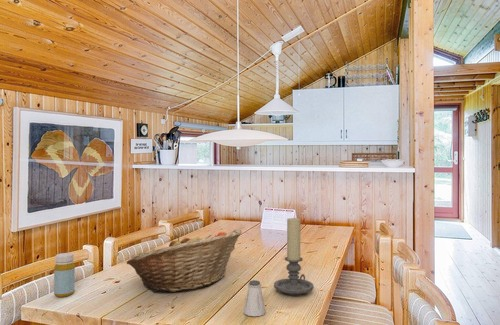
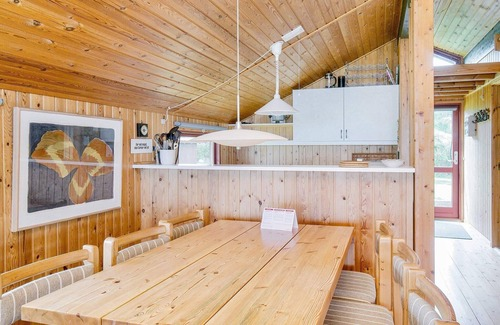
- fruit basket [126,229,243,293]
- saltshaker [243,279,266,317]
- candle holder [273,217,315,296]
- bottle [53,252,76,298]
